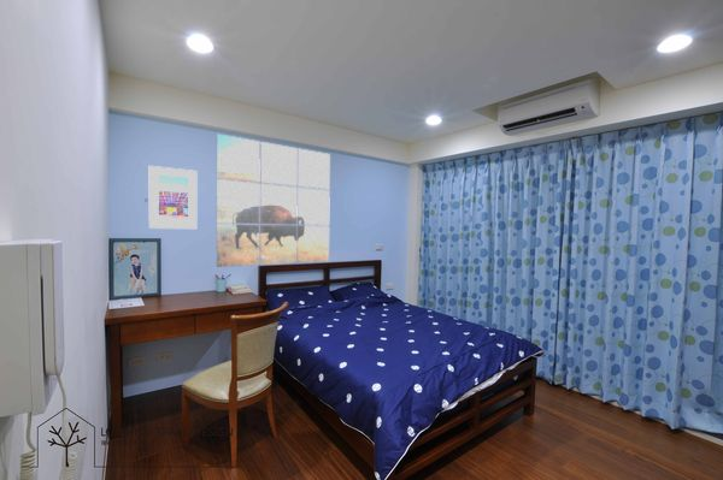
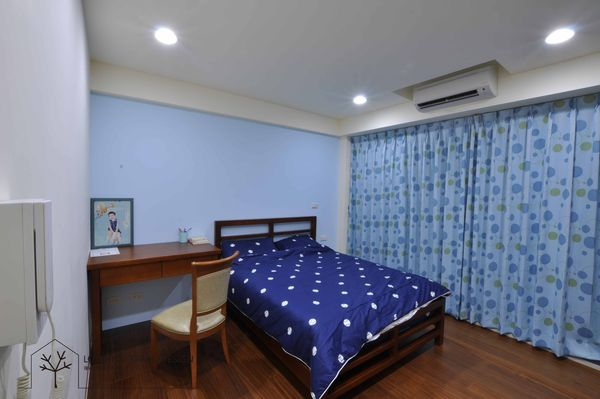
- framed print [148,165,198,230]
- wall art [216,132,331,268]
